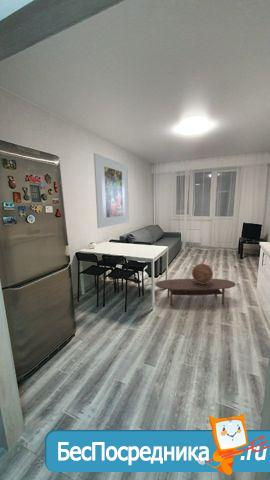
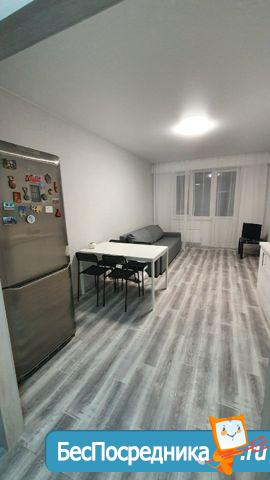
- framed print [93,152,130,229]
- decorative globe [191,263,214,284]
- coffee table [155,278,237,306]
